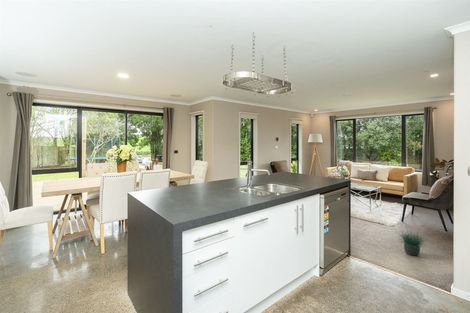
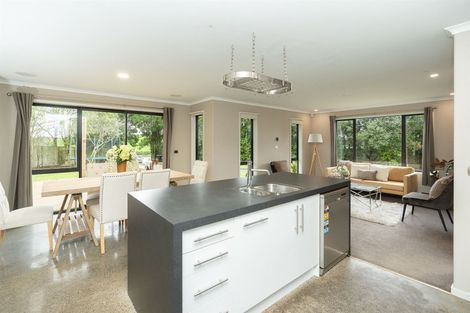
- potted plant [395,229,427,257]
